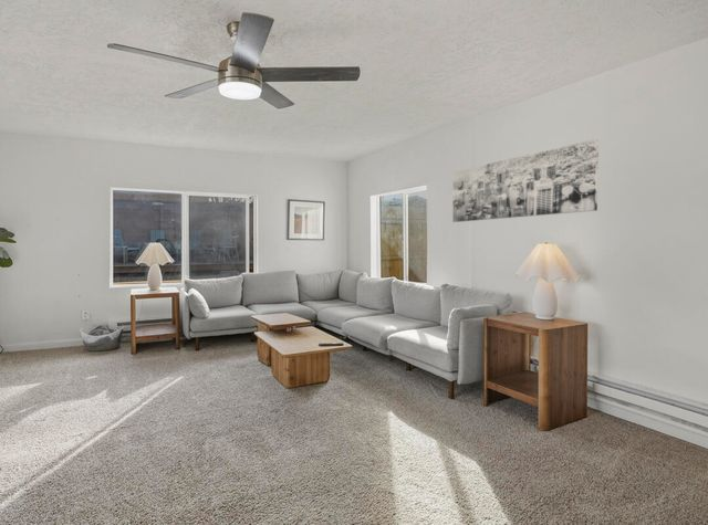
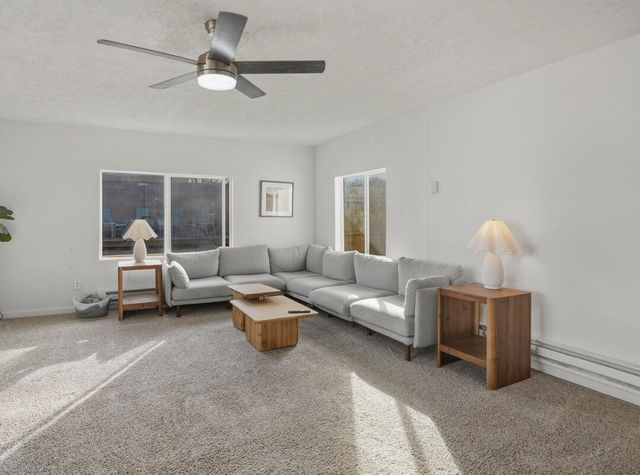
- wall art [451,138,600,223]
